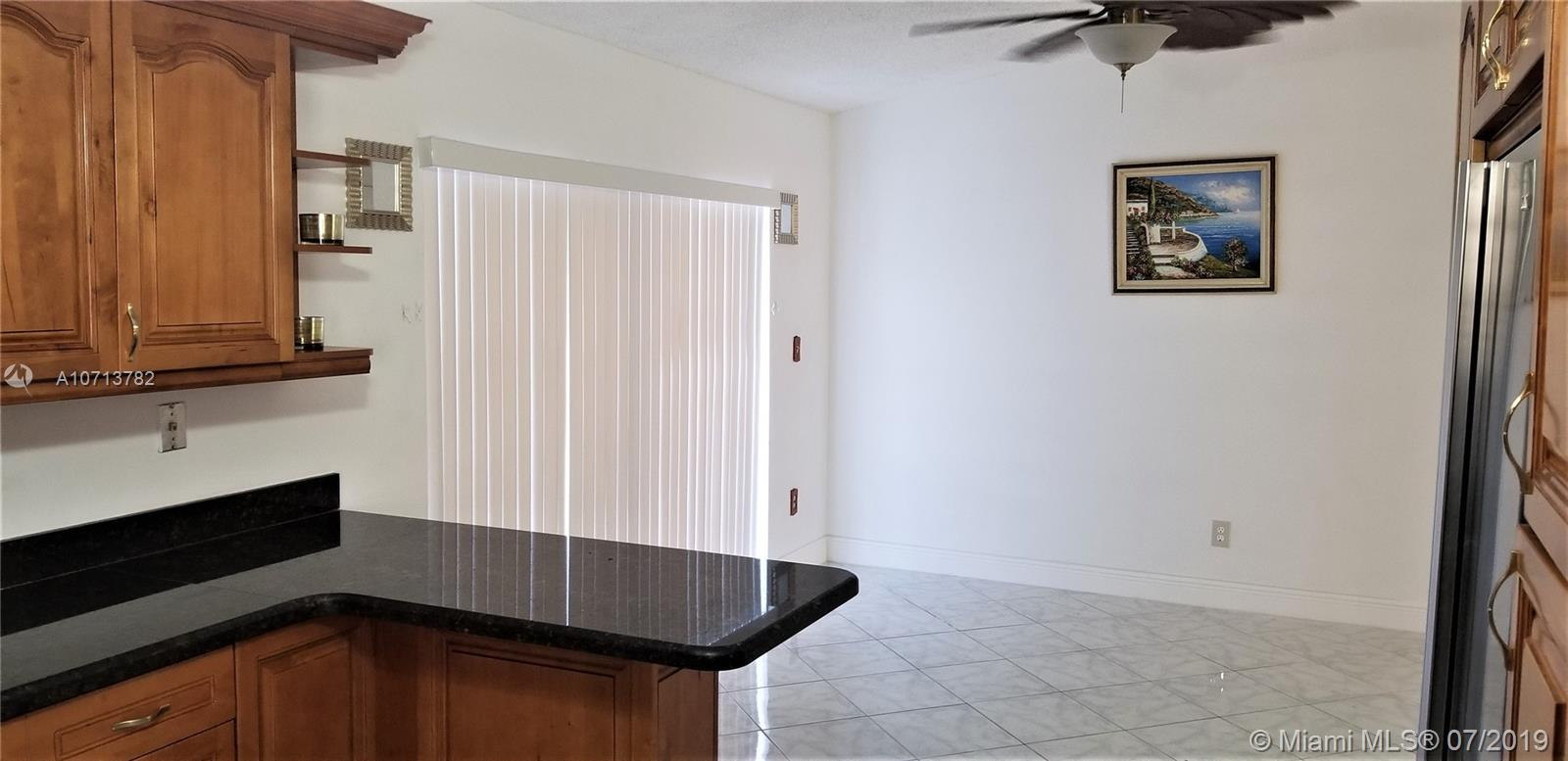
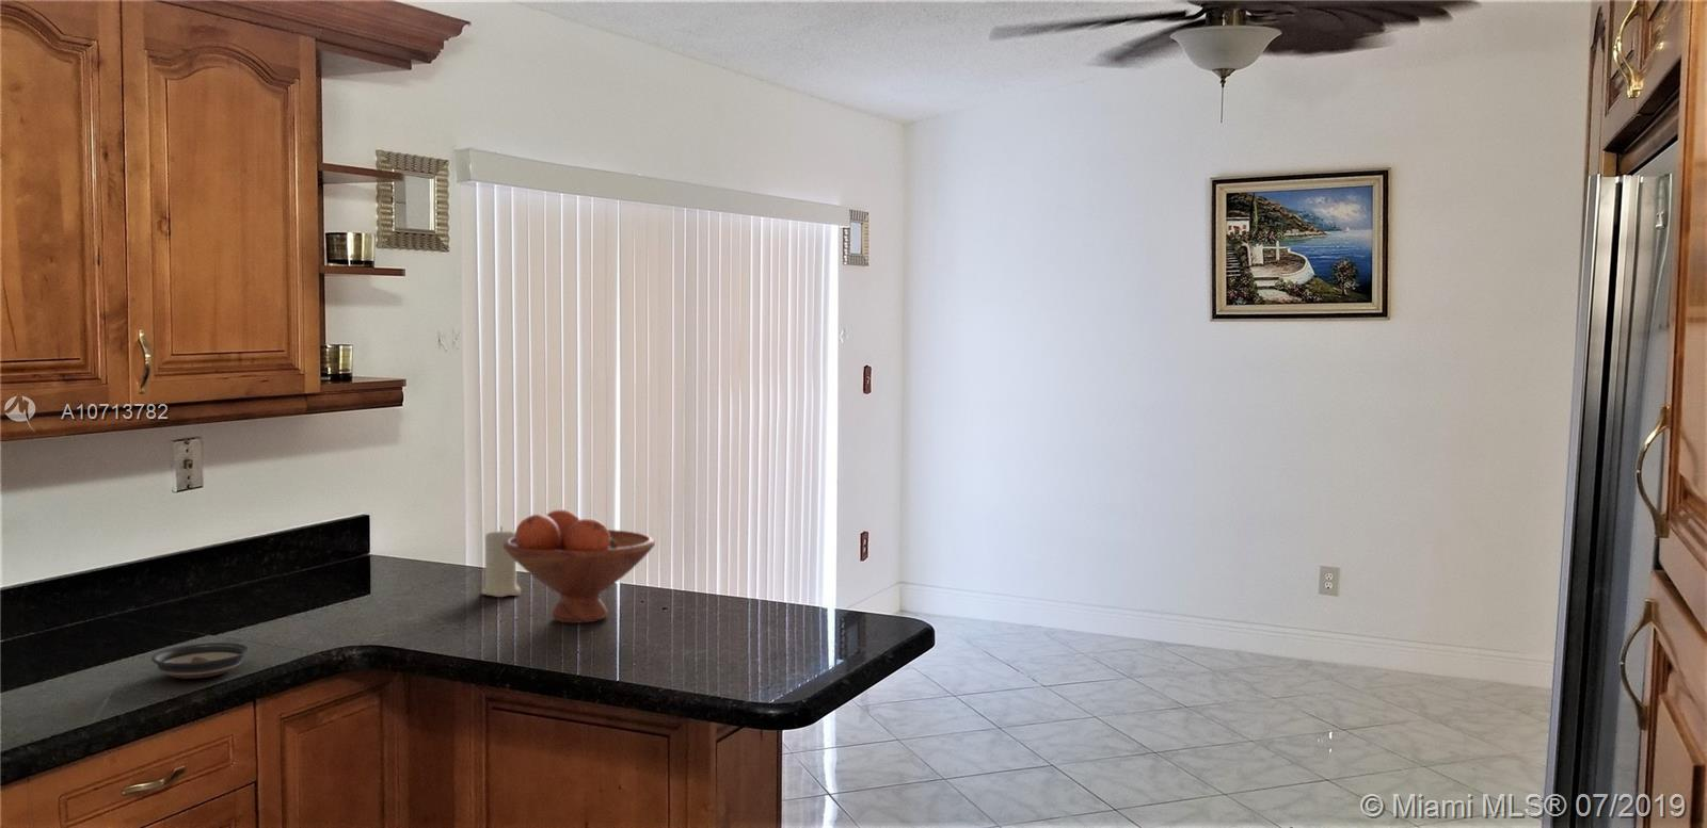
+ candle [481,526,521,597]
+ saucer [150,642,249,680]
+ fruit bowl [504,508,656,625]
